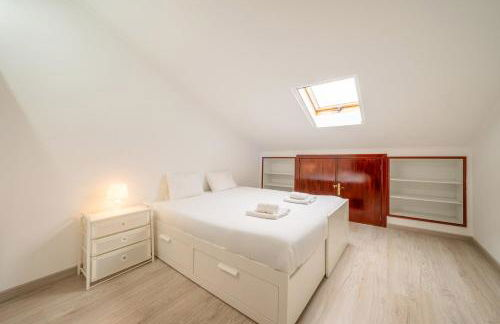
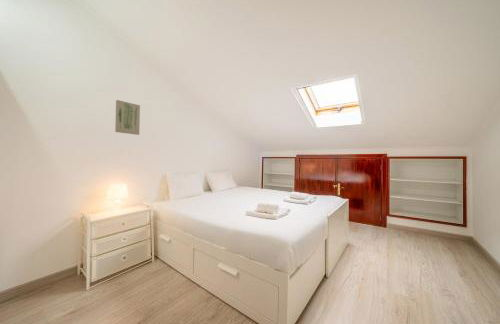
+ wall art [114,99,141,136]
